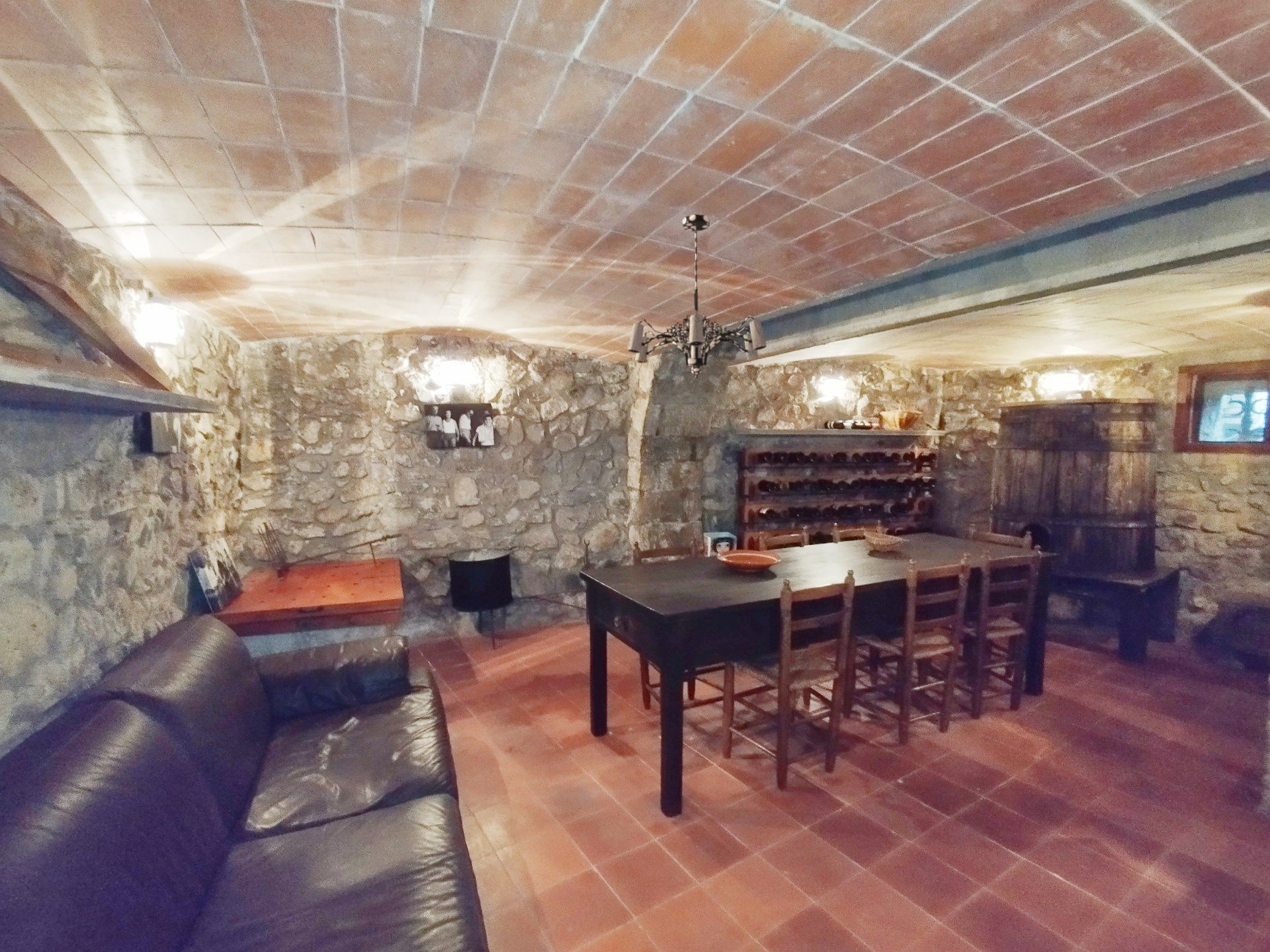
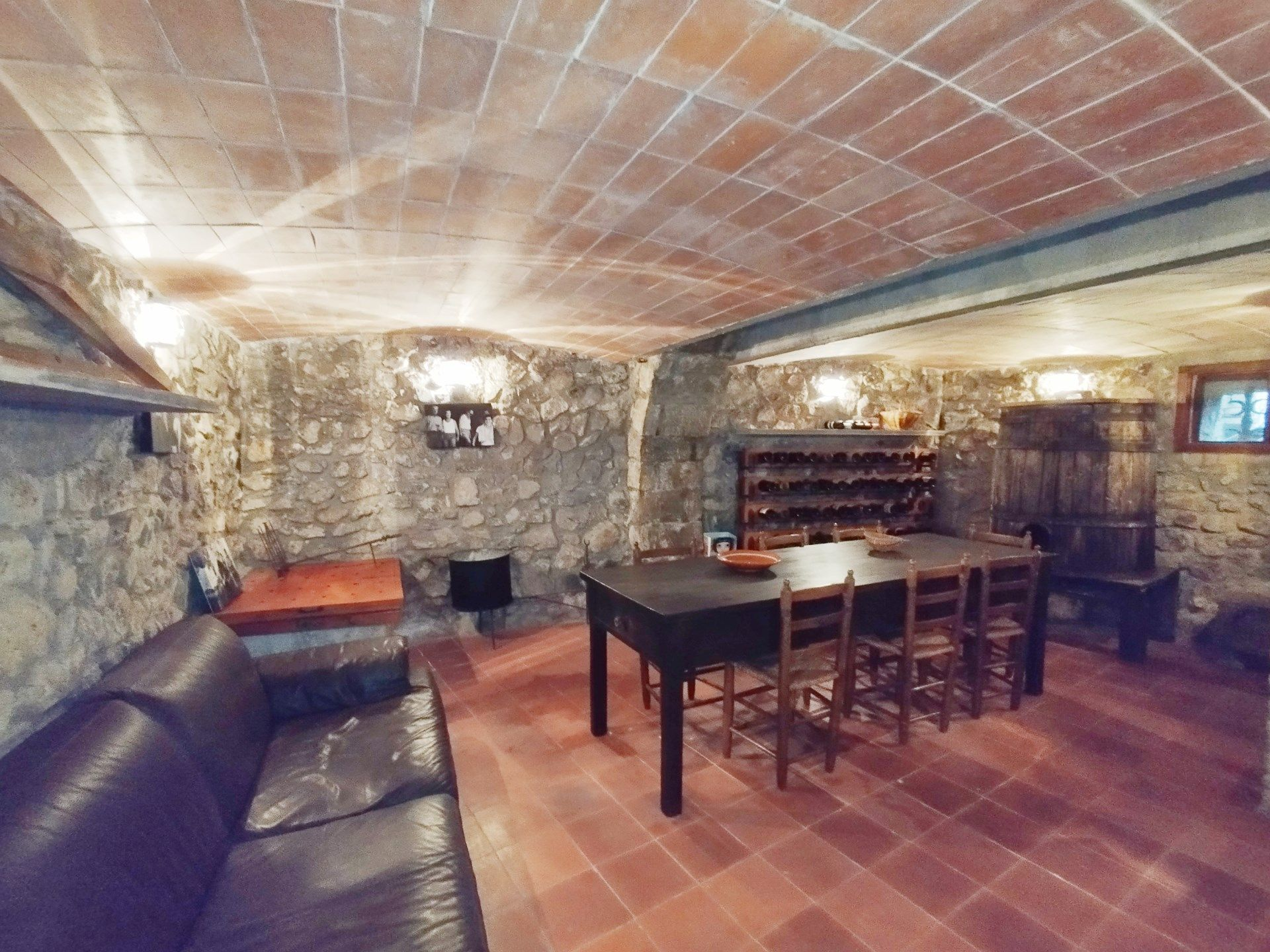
- chandelier [627,214,767,379]
